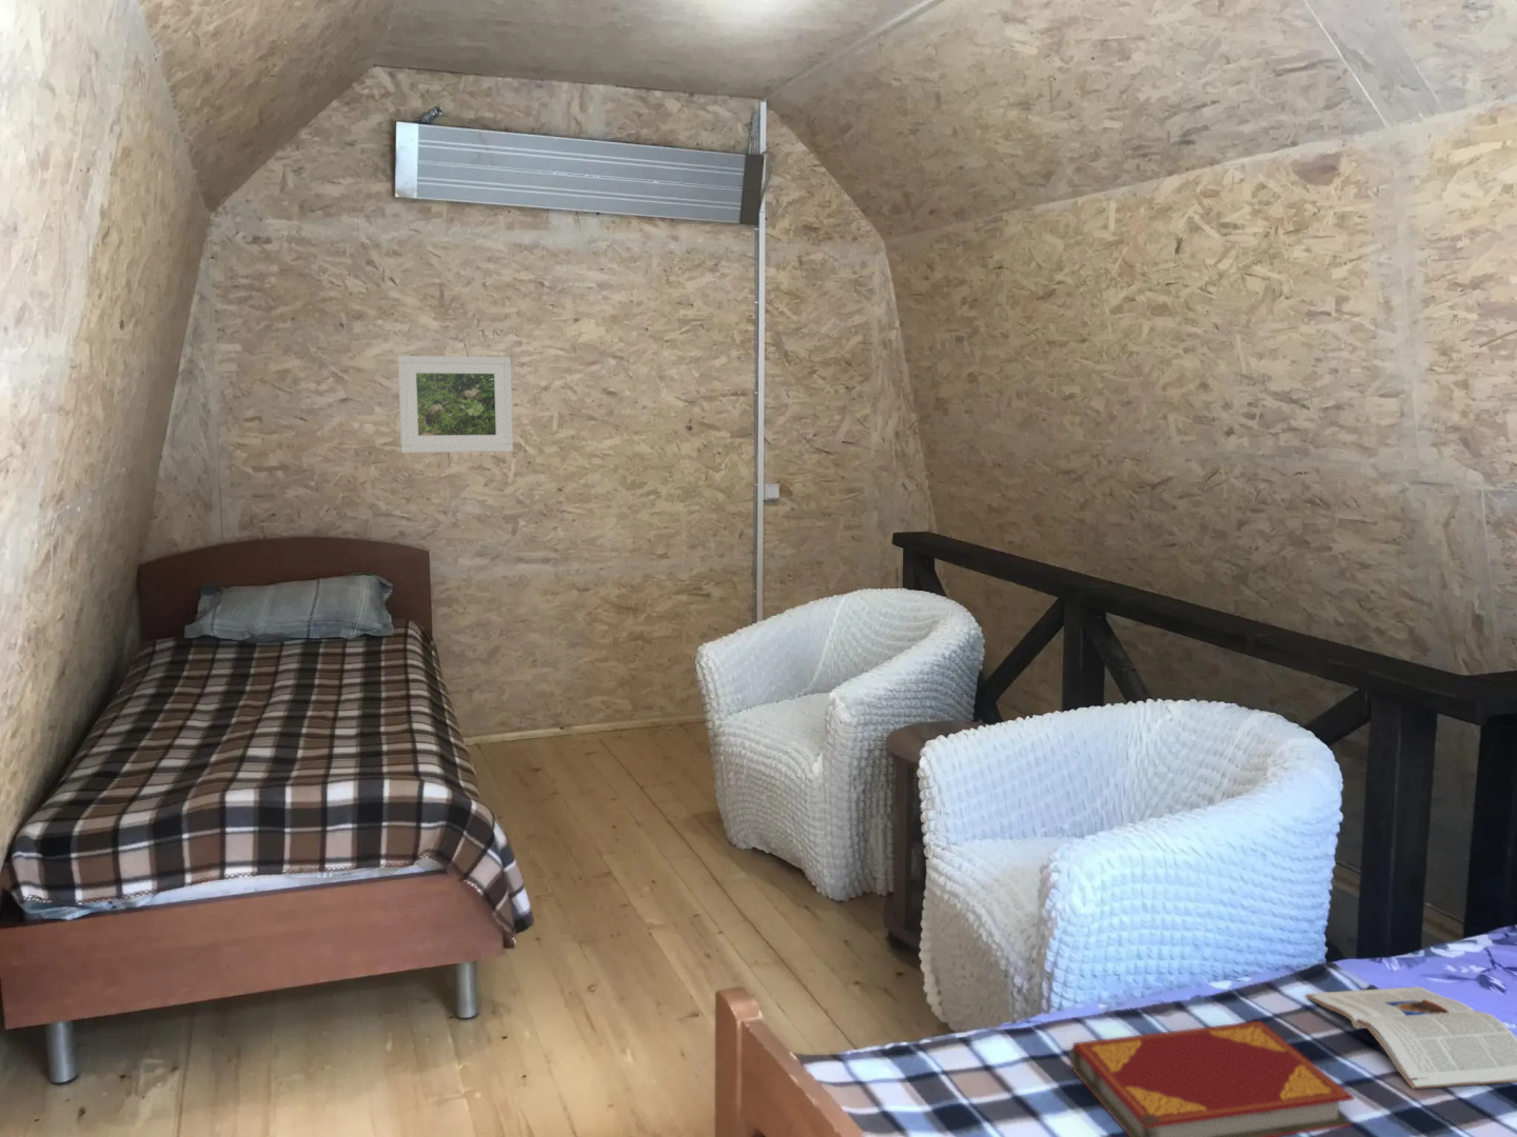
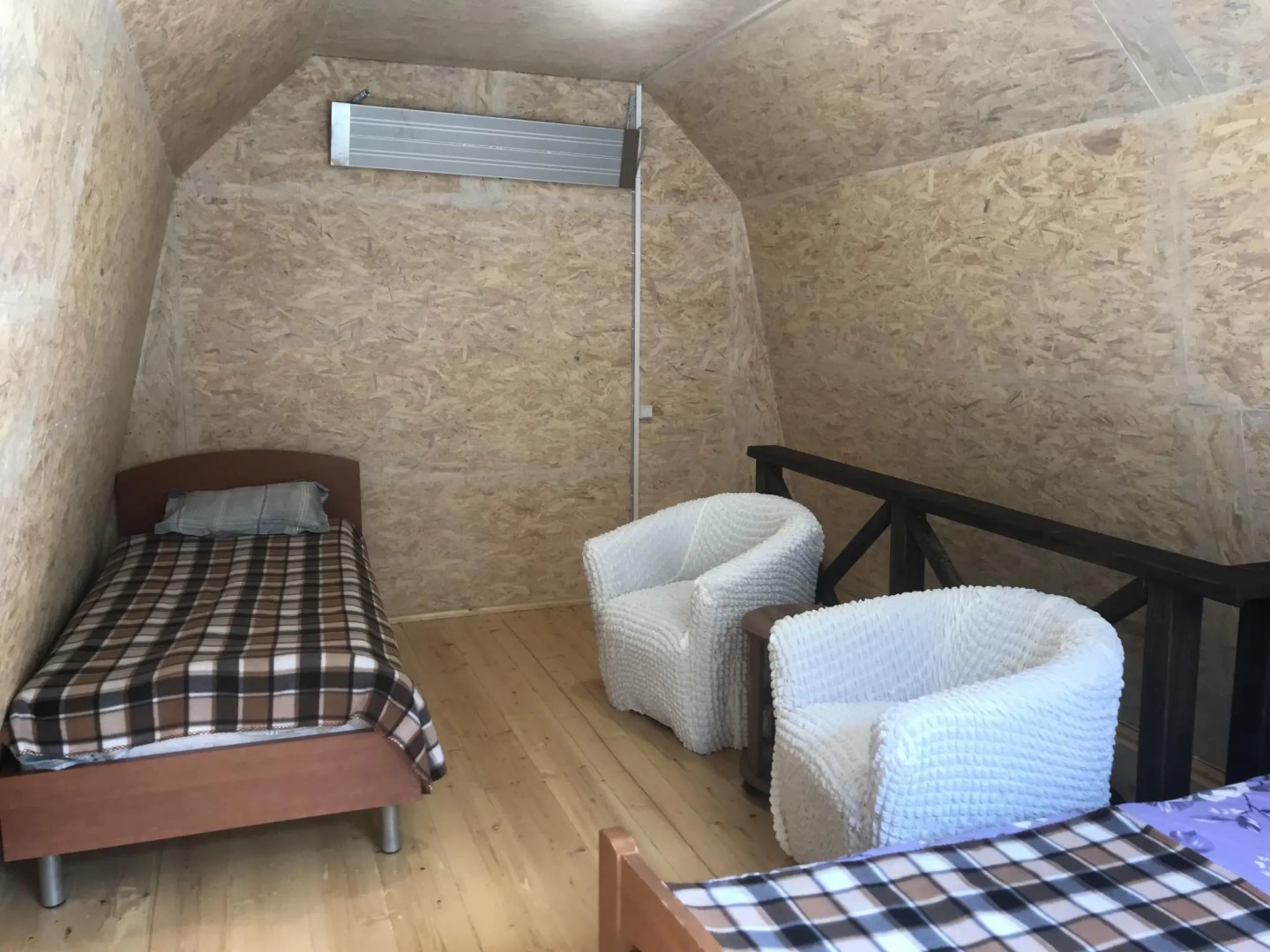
- magazine [1304,985,1517,1089]
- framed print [397,355,514,454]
- hardback book [1070,1020,1355,1137]
